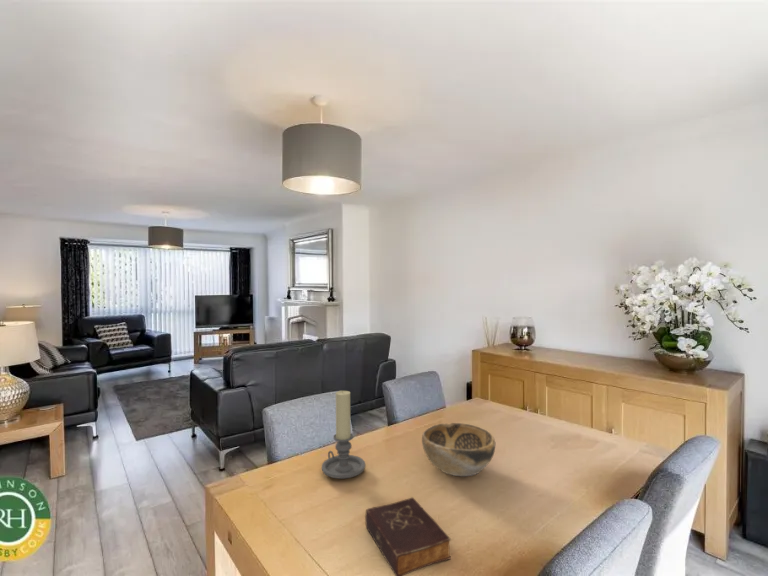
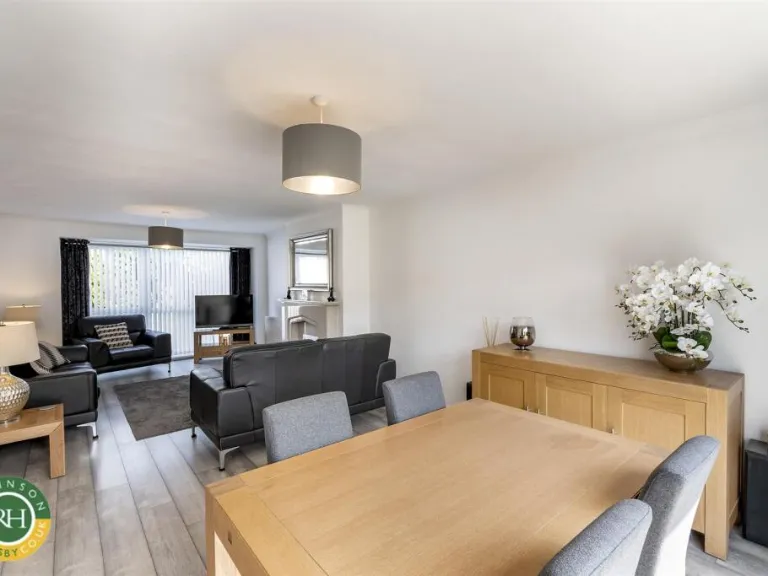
- book [364,496,452,576]
- candle holder [321,390,366,480]
- decorative bowl [421,422,496,477]
